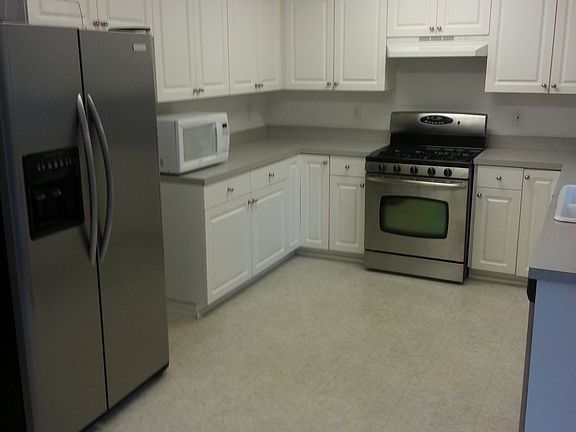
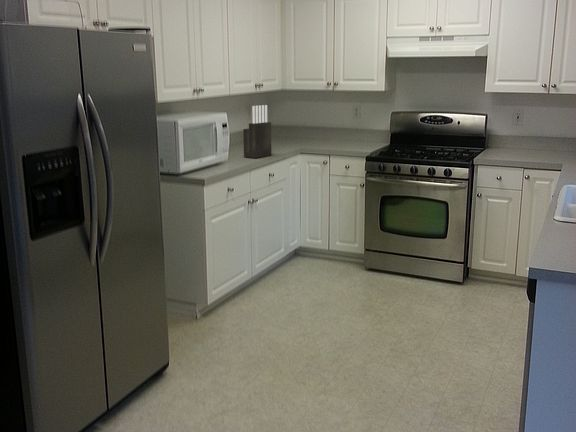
+ knife block [242,104,272,159]
